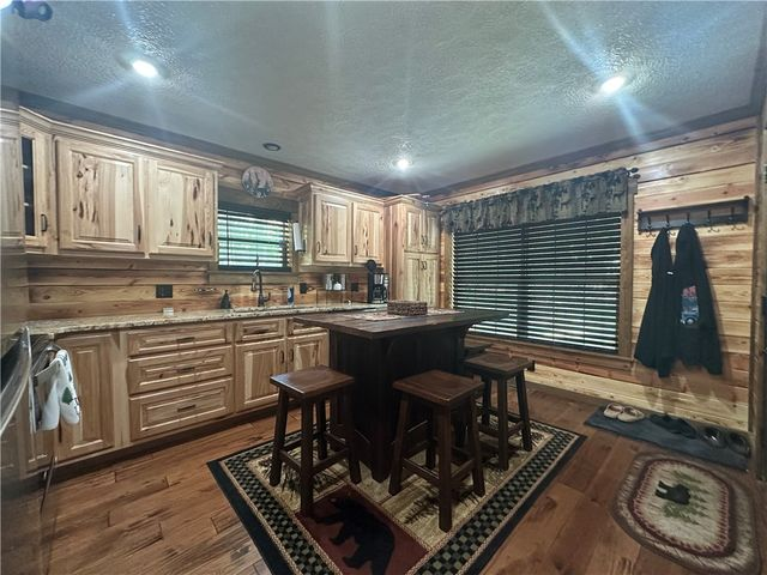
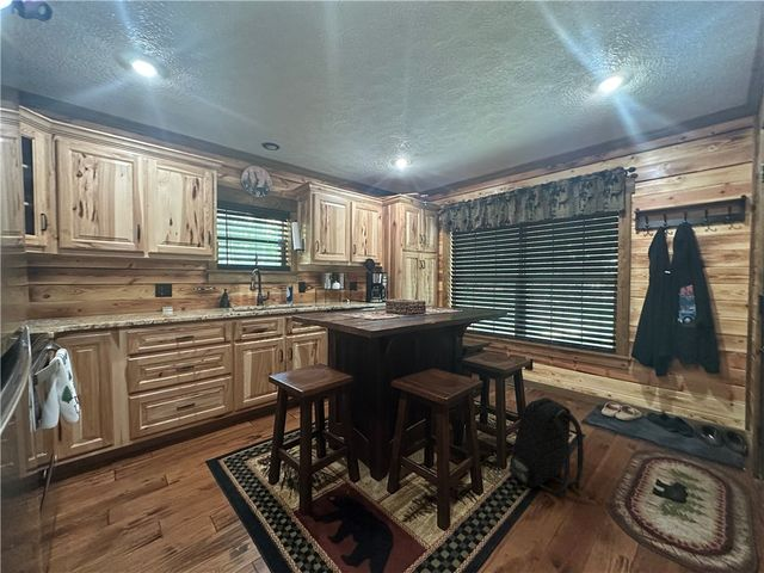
+ backpack [509,396,585,499]
